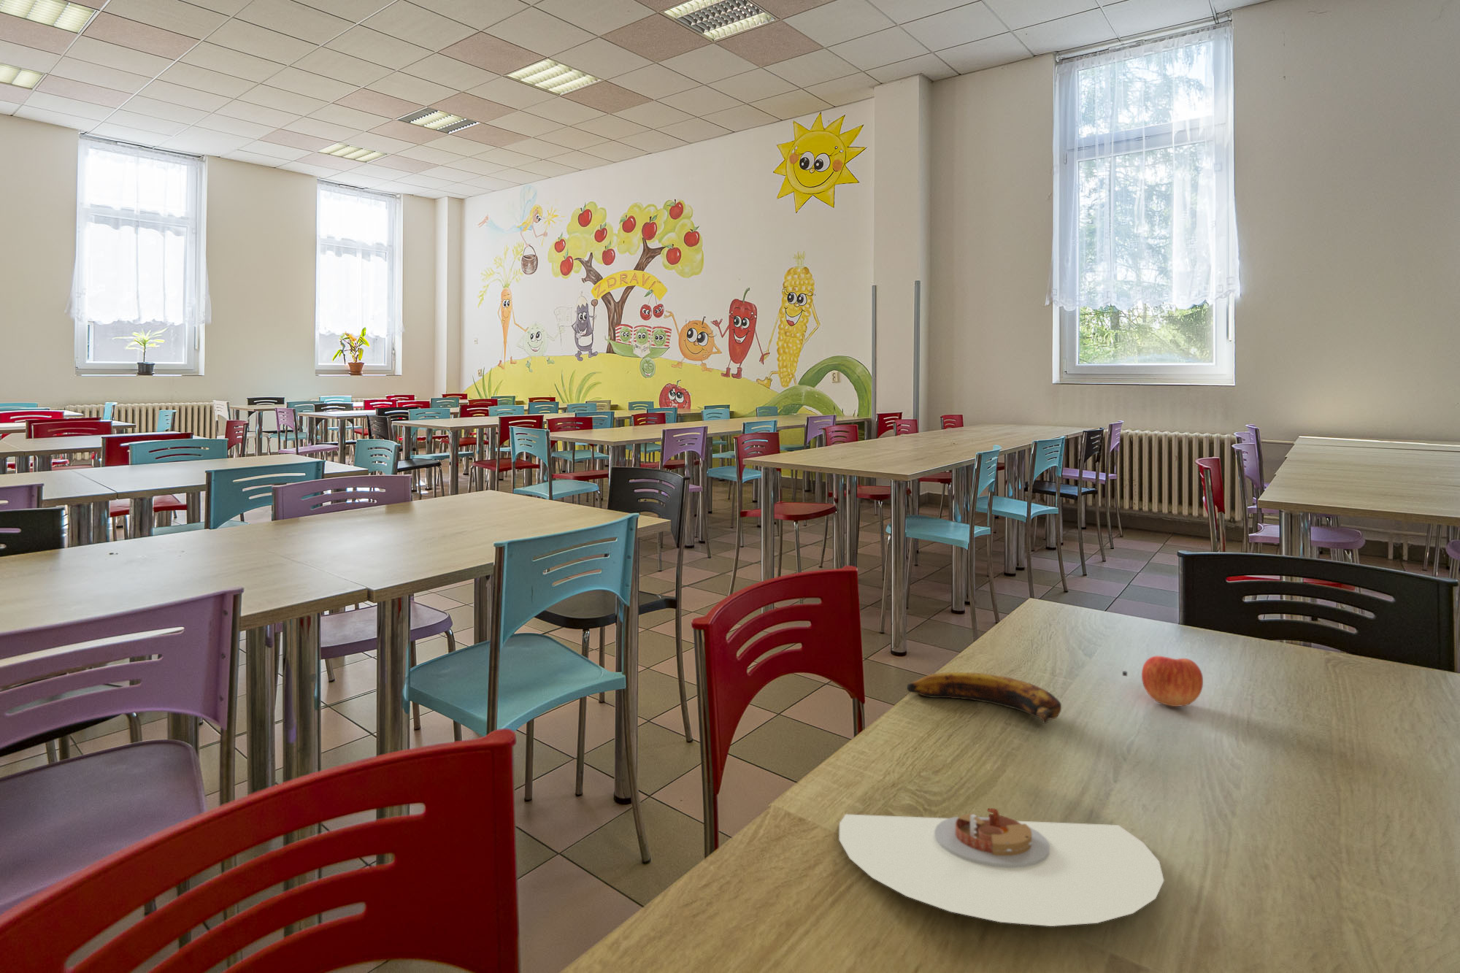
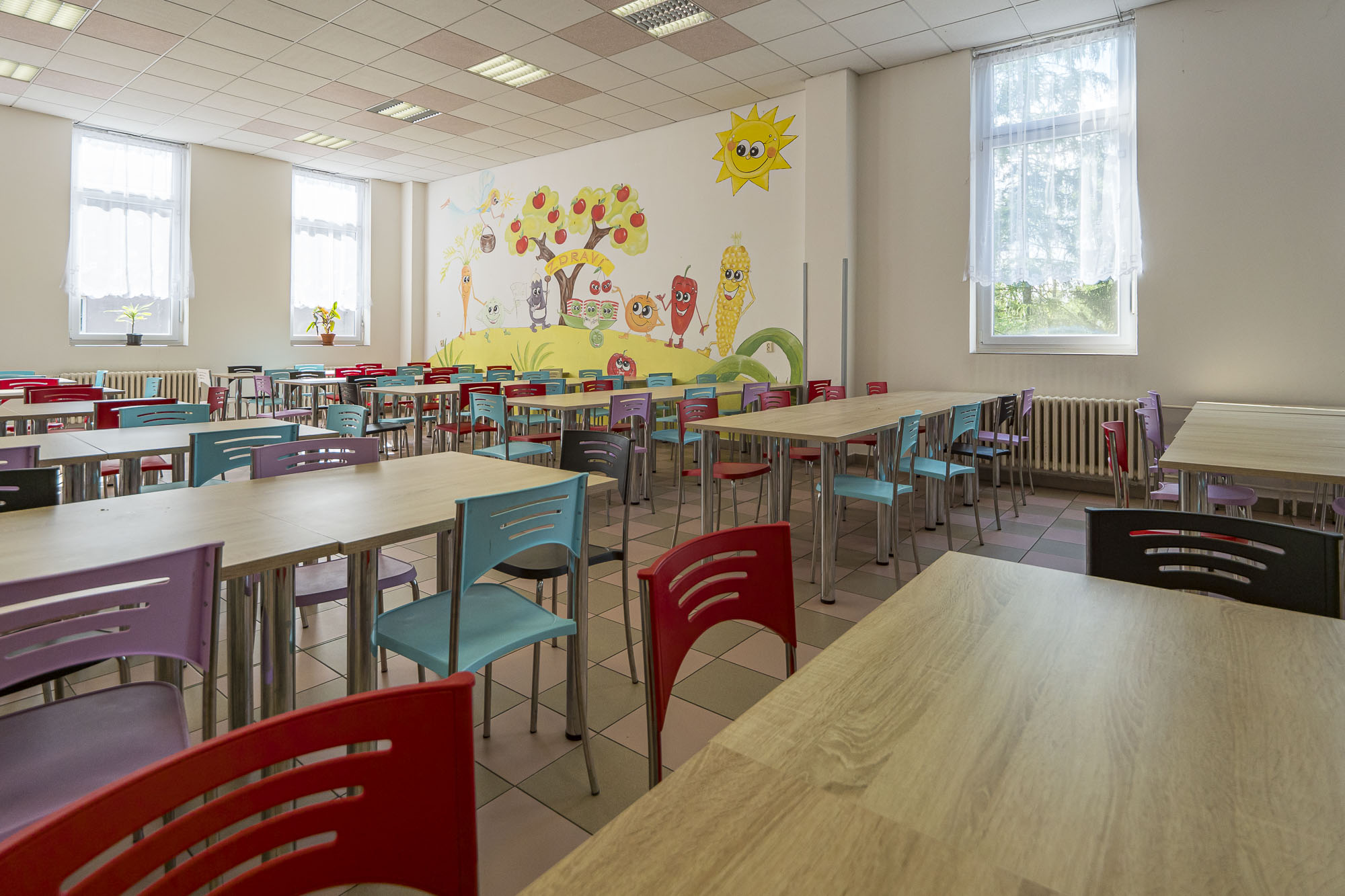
- plate [838,807,1165,927]
- banana [906,671,1062,724]
- apple [1122,656,1204,707]
